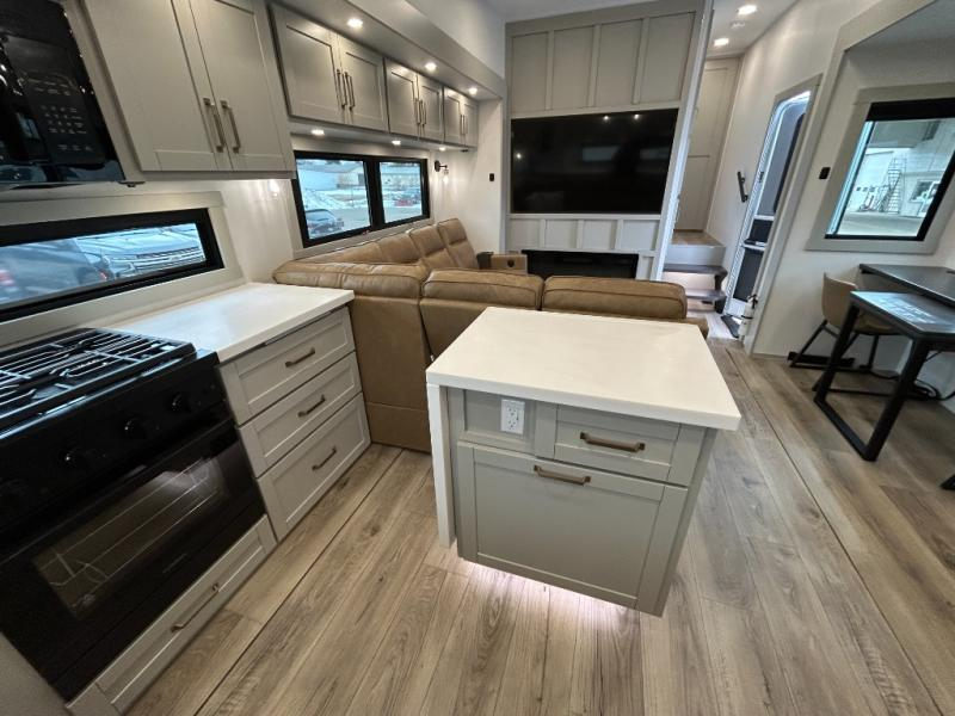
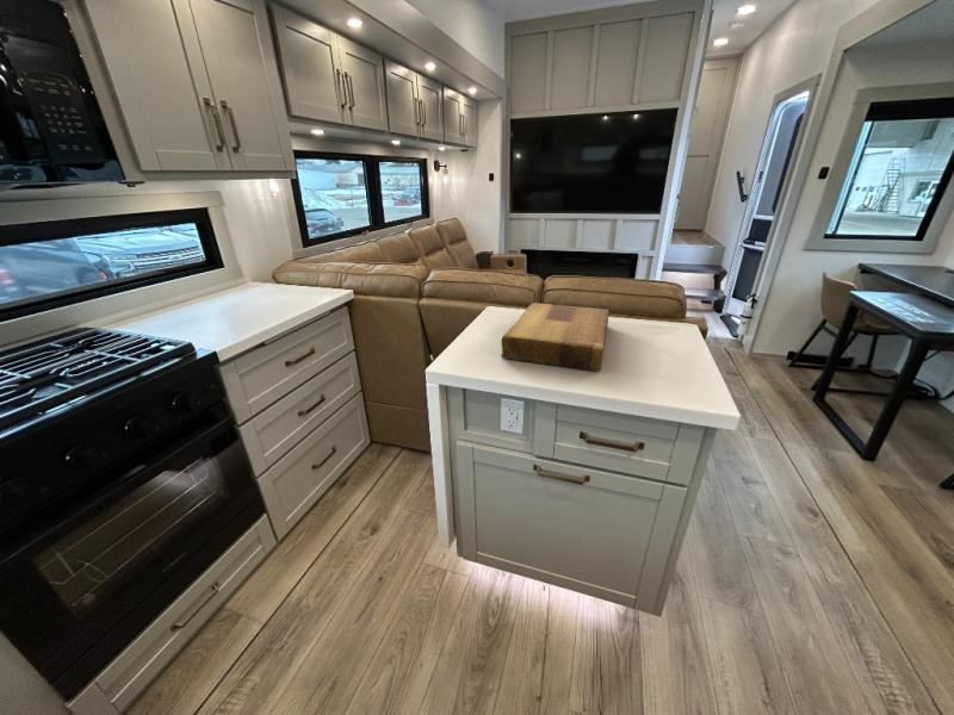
+ cutting board [500,301,611,372]
